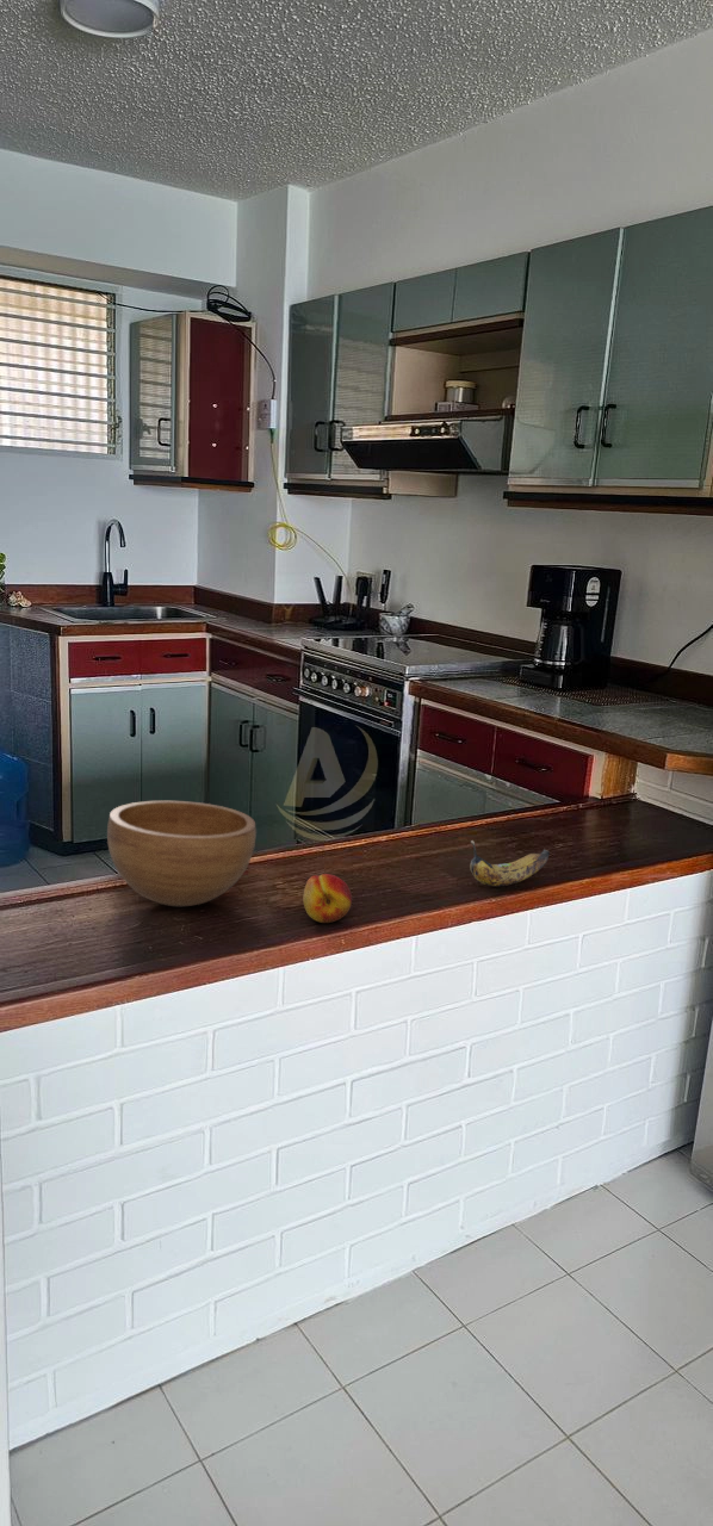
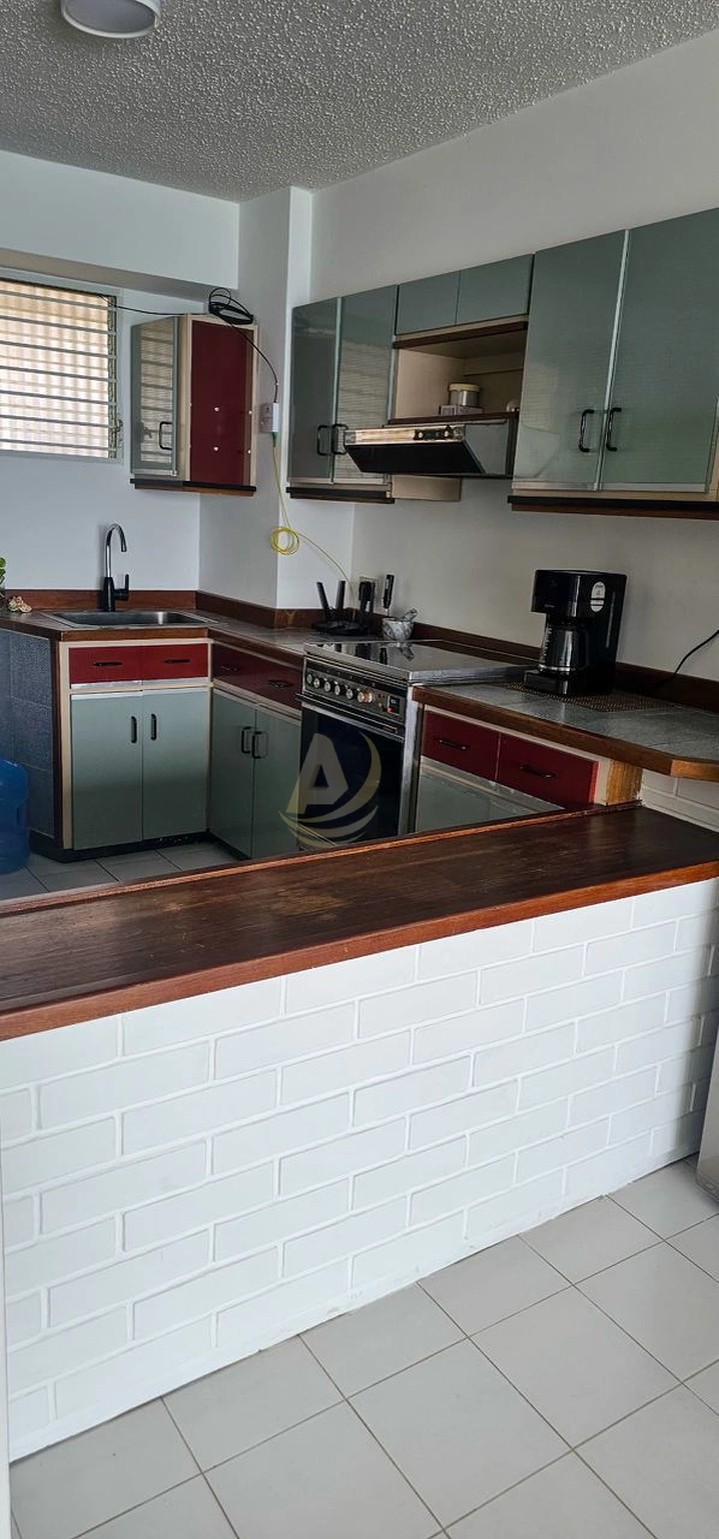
- banana [469,839,551,888]
- bowl [106,800,258,907]
- fruit [302,873,353,924]
